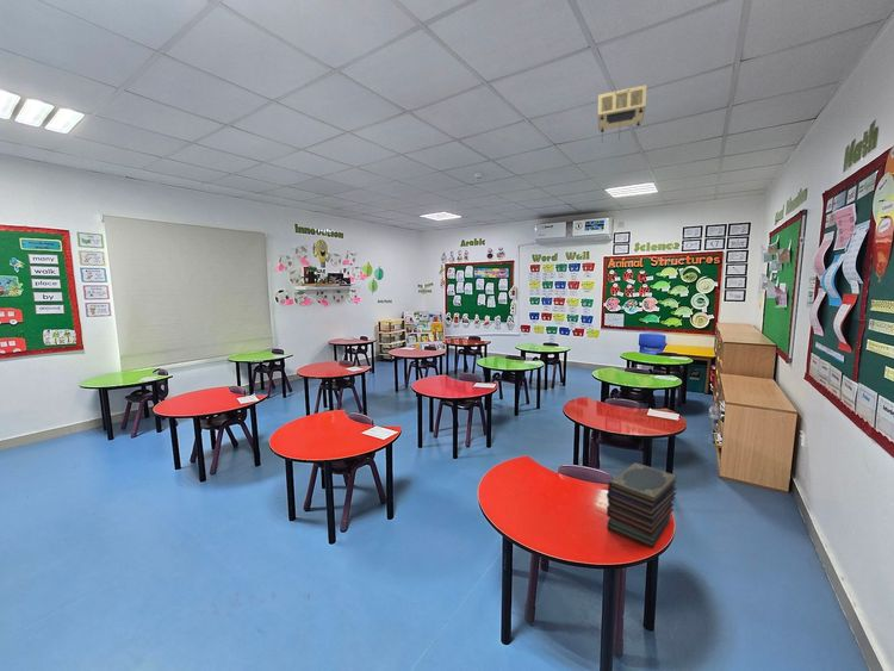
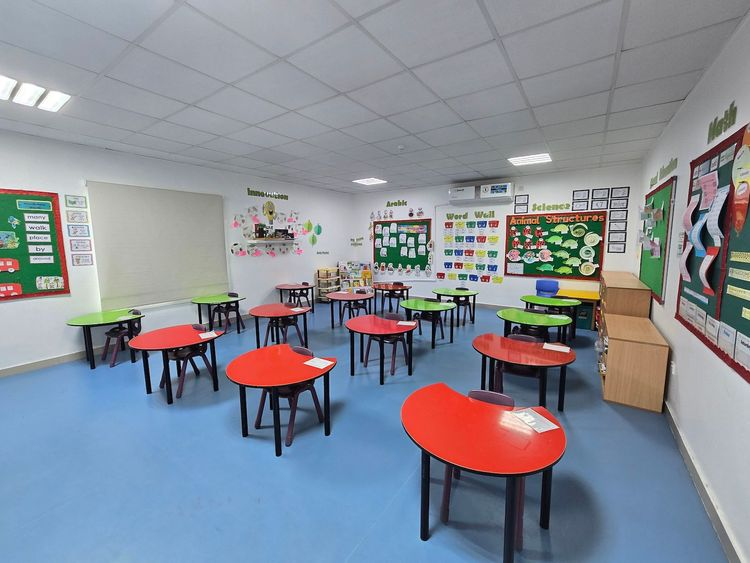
- book stack [606,461,678,551]
- projector [597,83,647,144]
